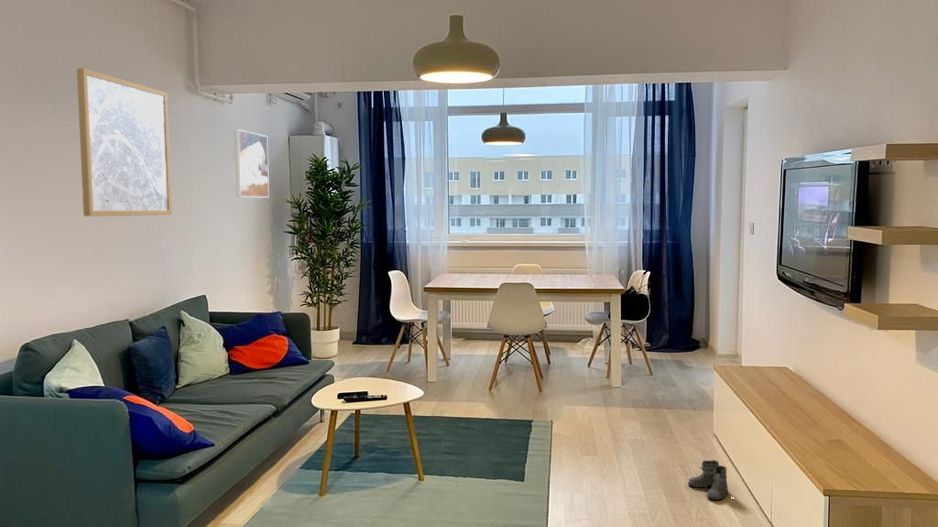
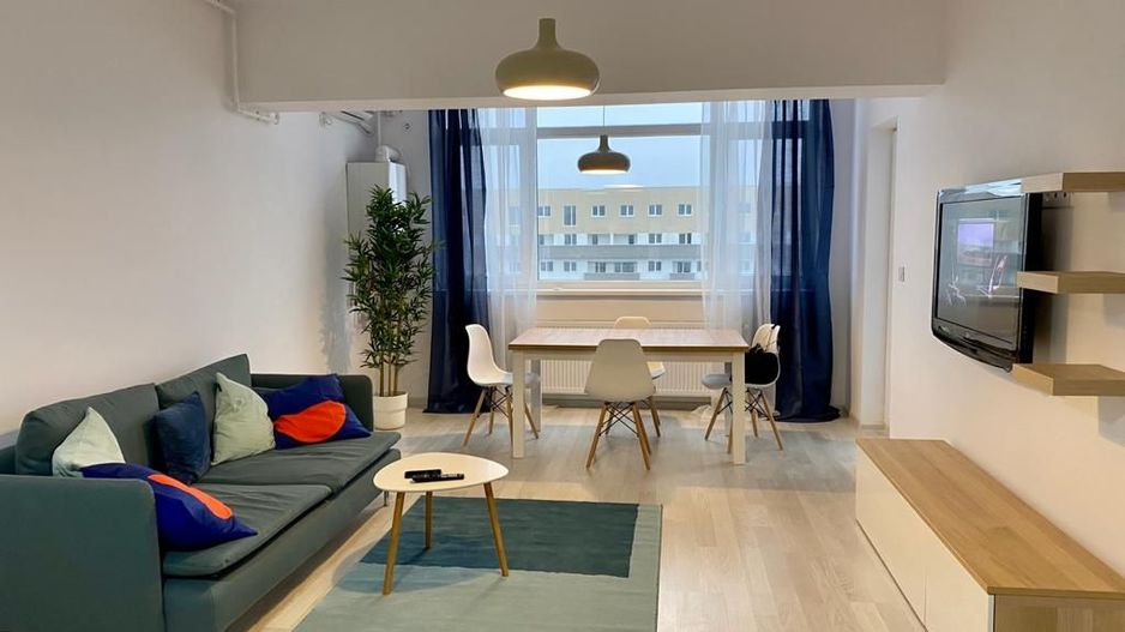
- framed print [234,128,270,199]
- boots [687,459,730,501]
- wall art [76,67,173,217]
